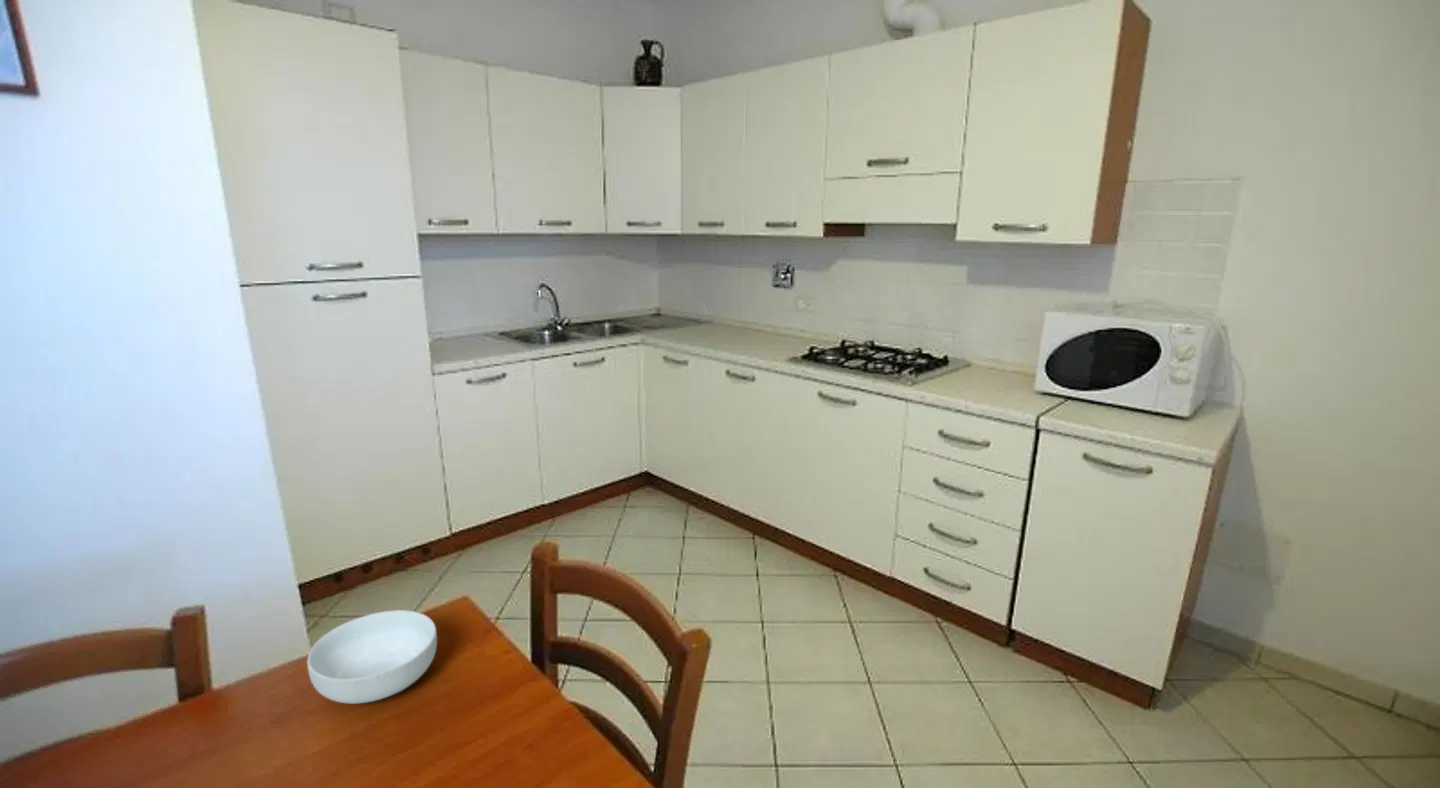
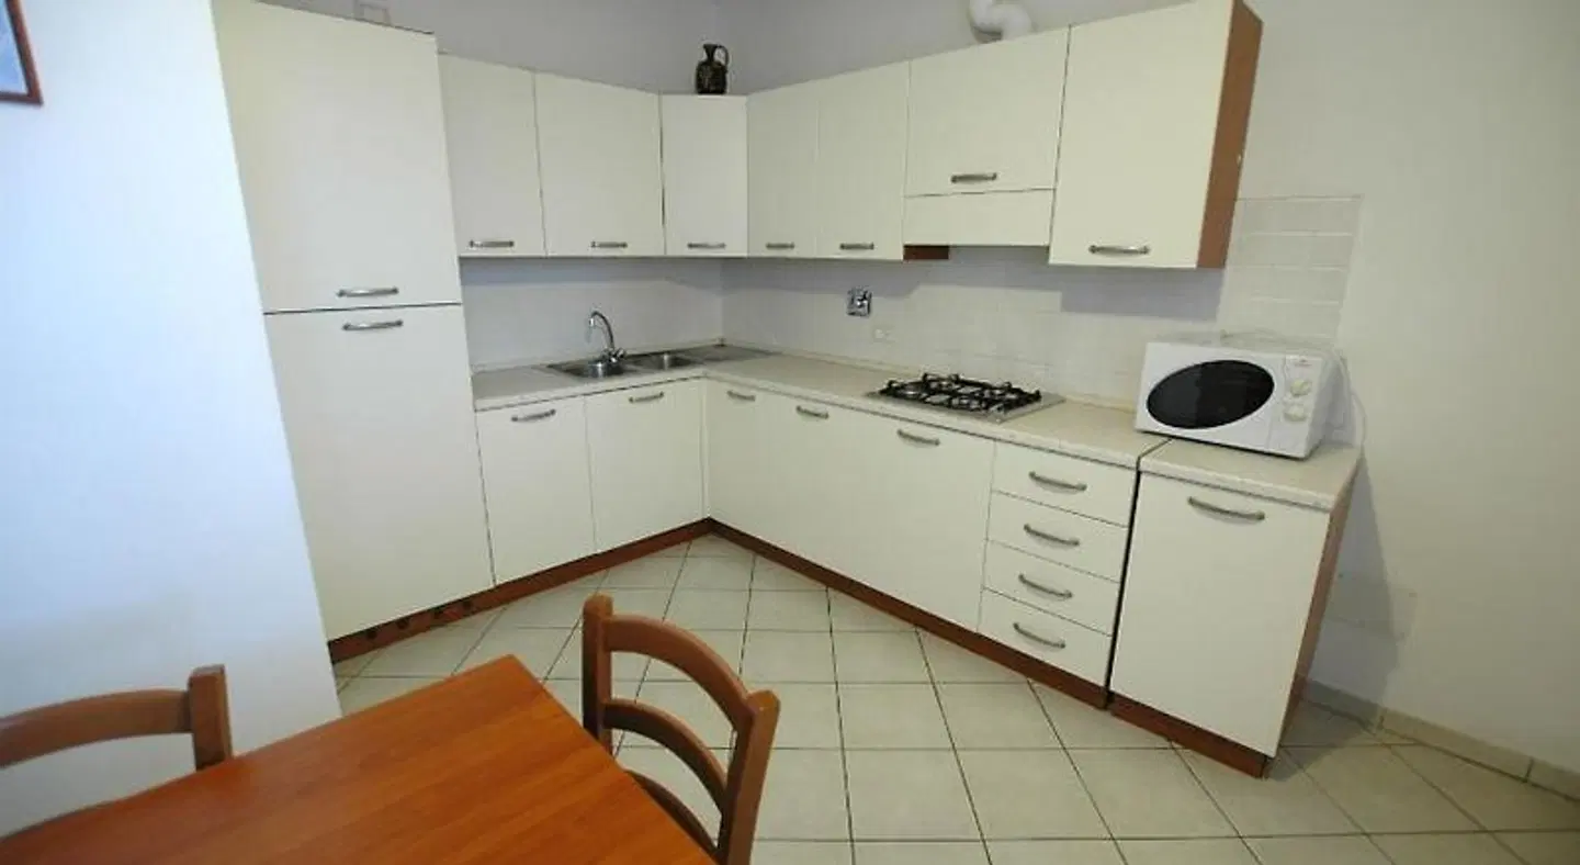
- cereal bowl [306,609,438,705]
